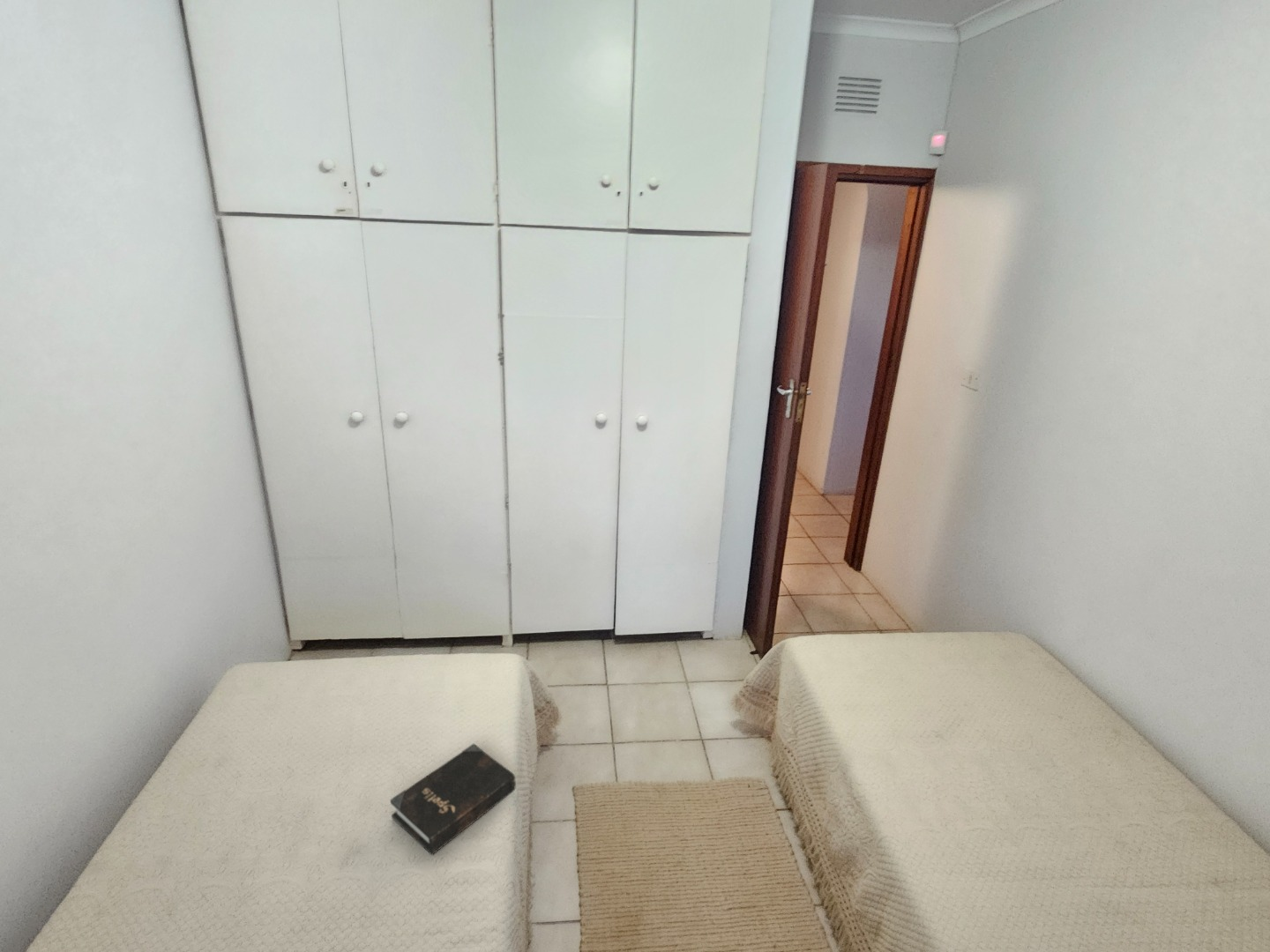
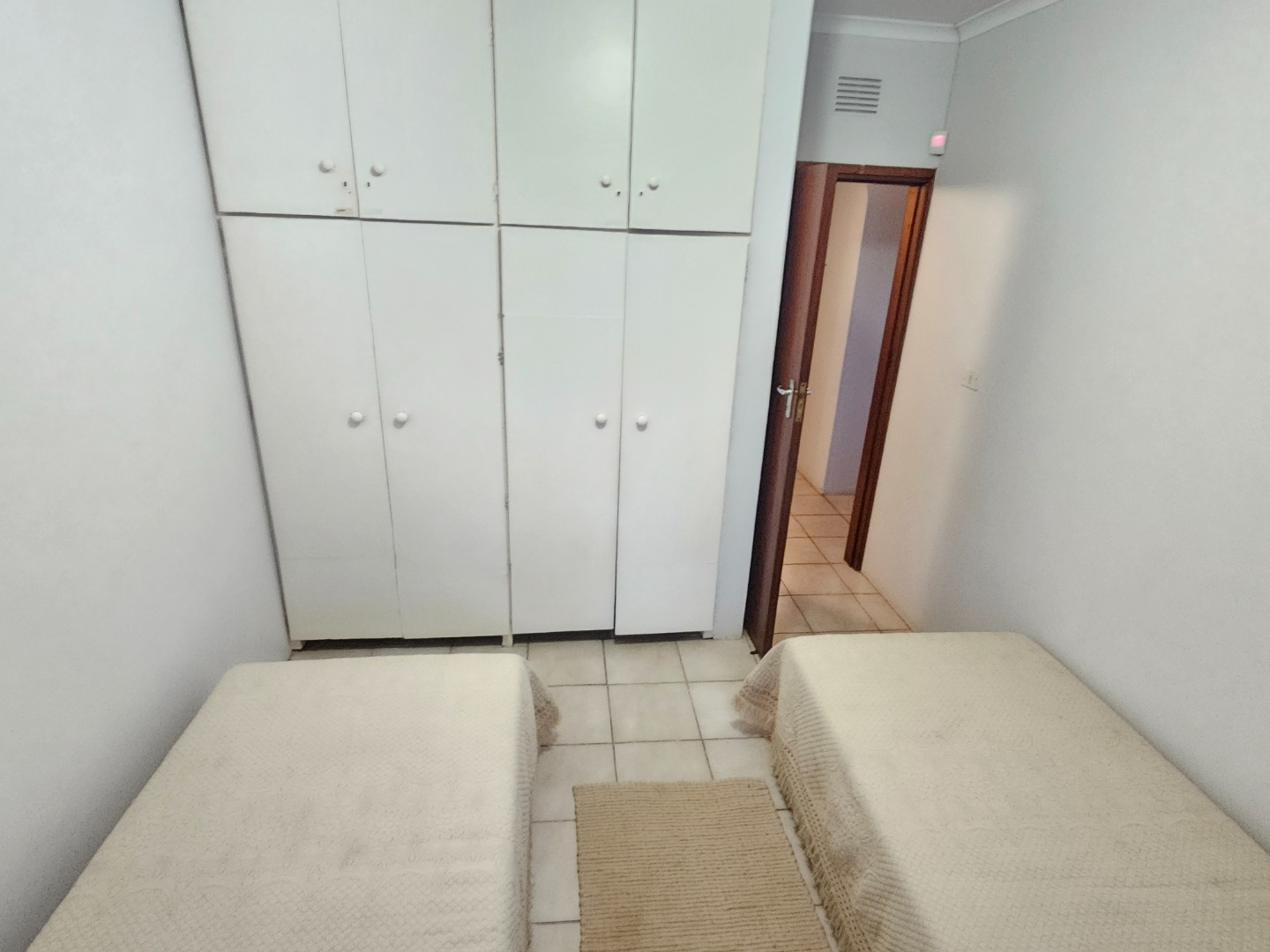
- hardback book [390,743,517,856]
